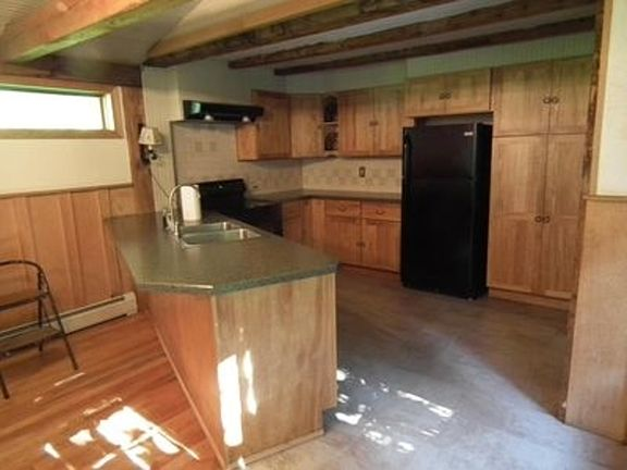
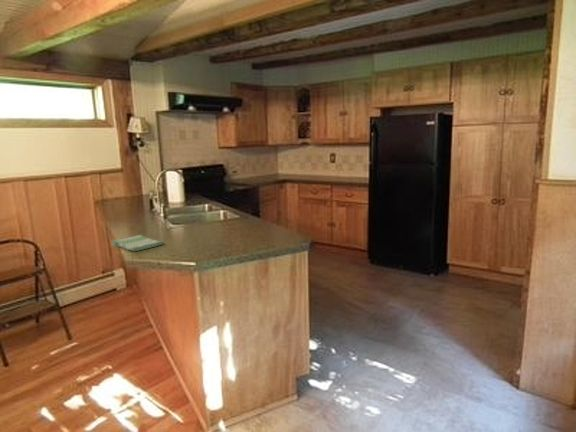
+ dish towel [111,234,166,252]
